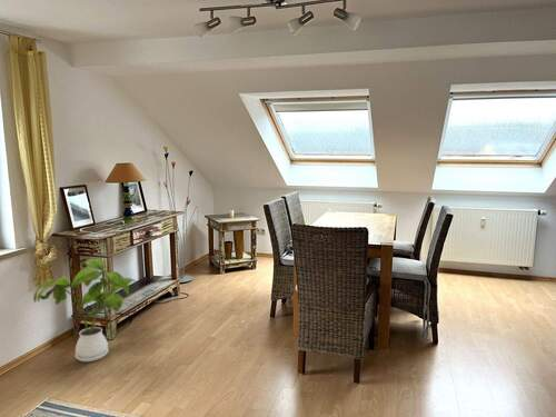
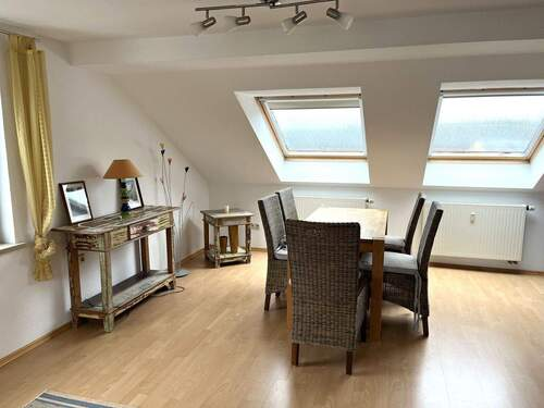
- house plant [32,258,137,363]
